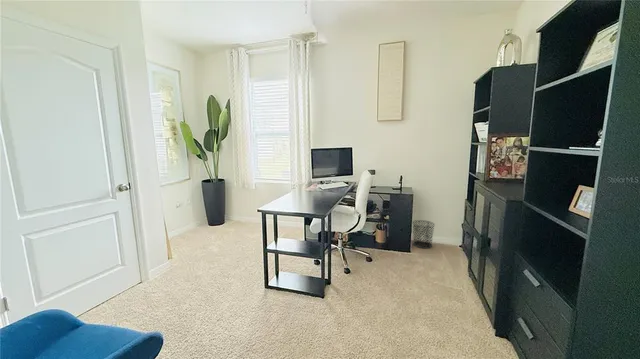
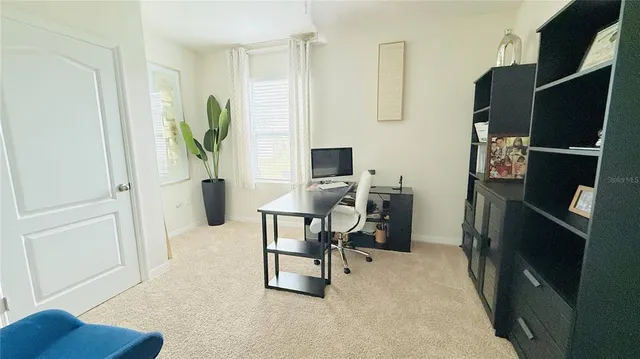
- waste bin [411,219,436,249]
